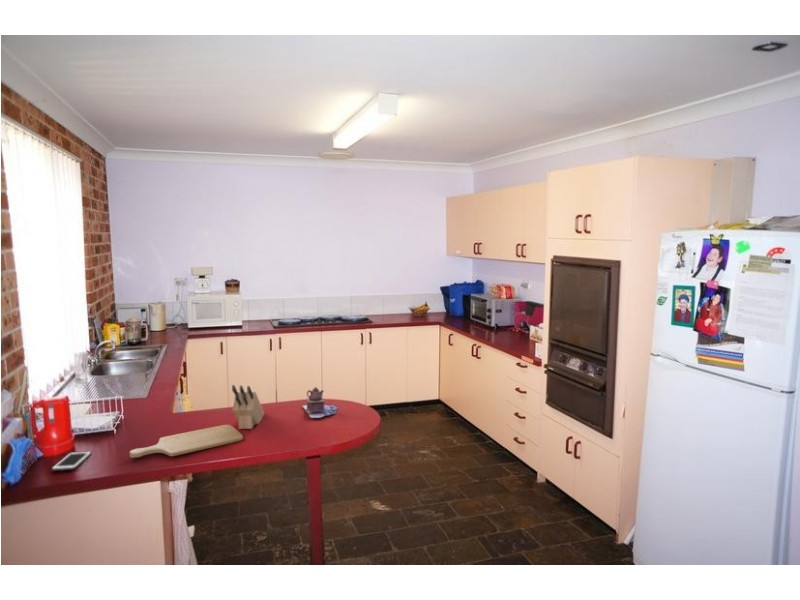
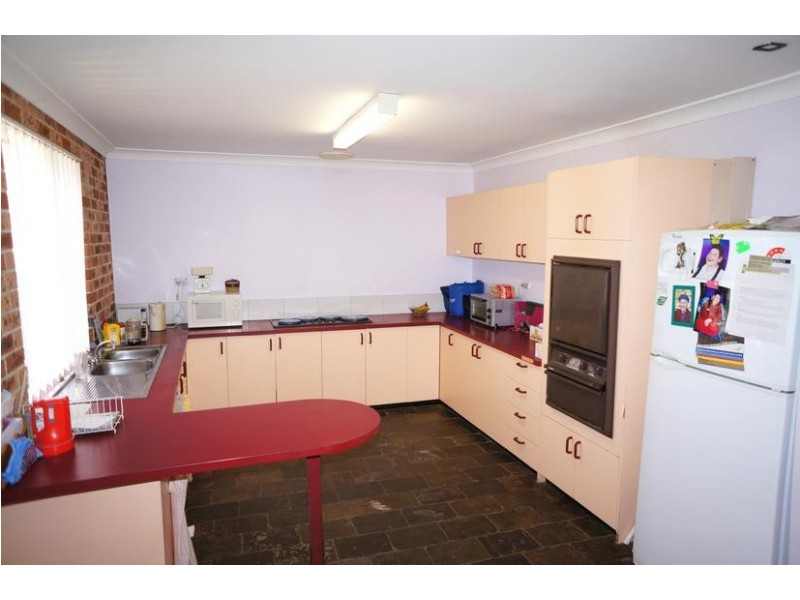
- chopping board [129,424,244,458]
- teapot [301,386,339,419]
- cell phone [51,450,92,472]
- knife block [231,384,265,430]
